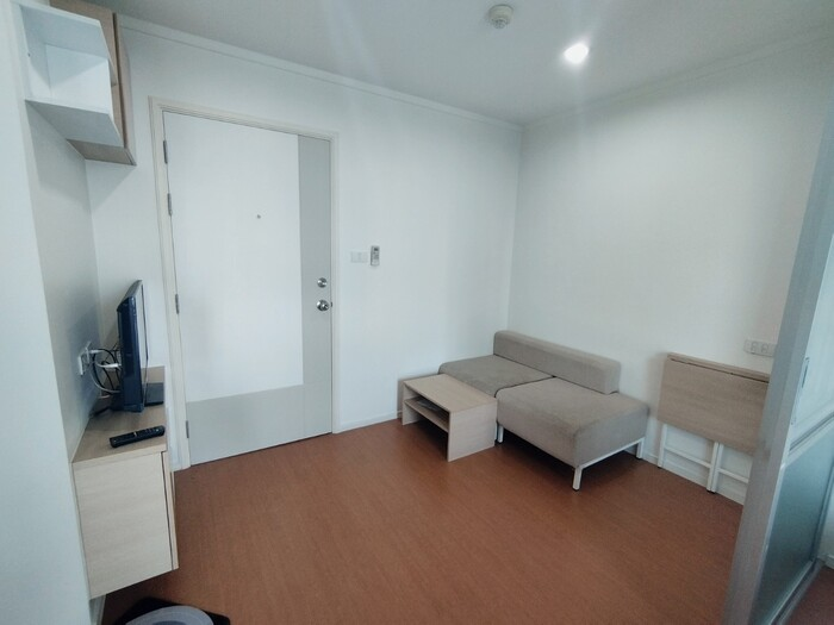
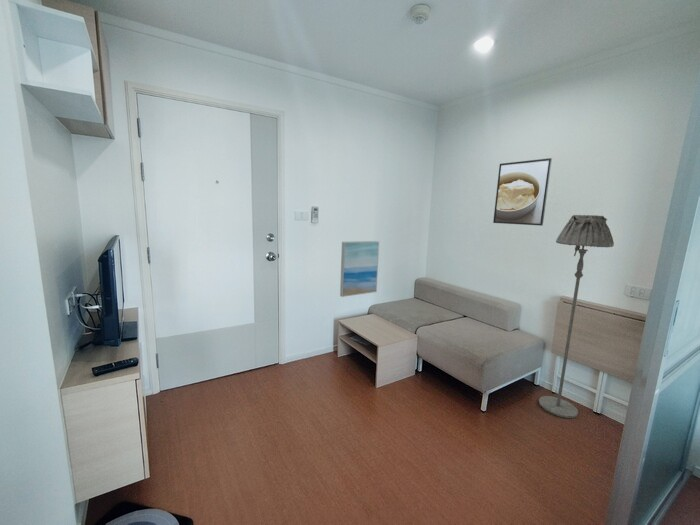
+ floor lamp [538,214,615,419]
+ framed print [492,157,553,227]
+ wall art [339,240,380,298]
